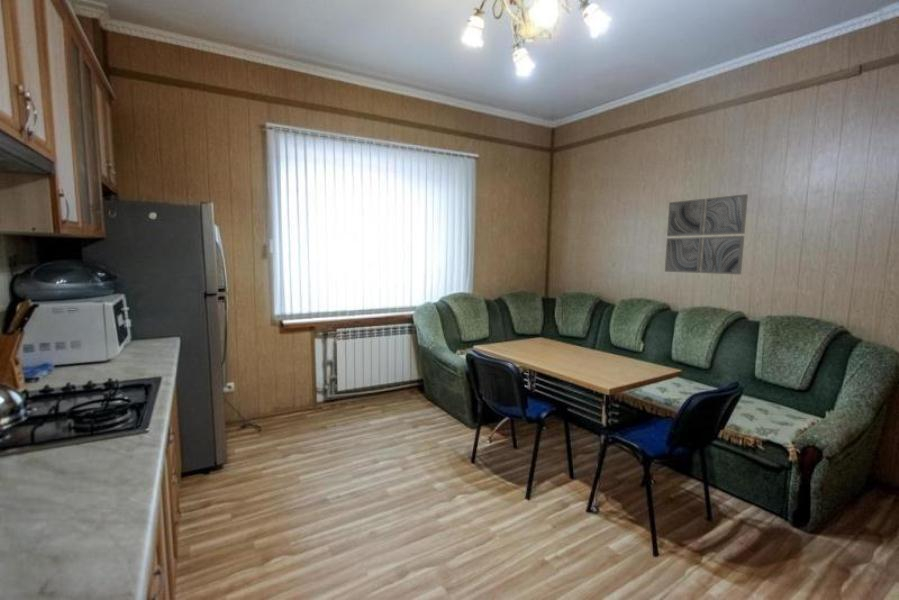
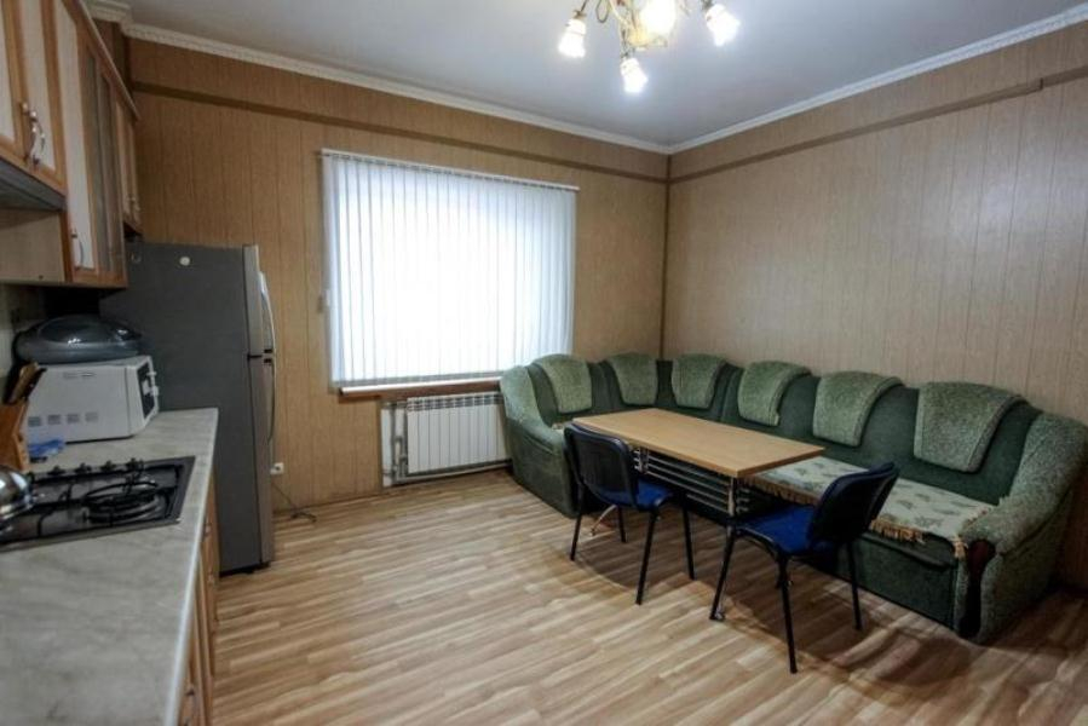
- wall art [664,193,749,275]
